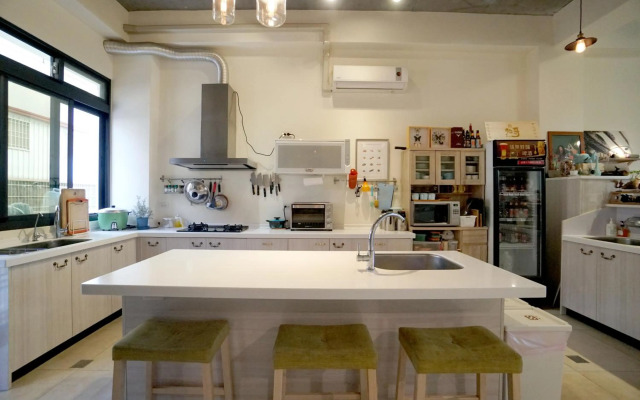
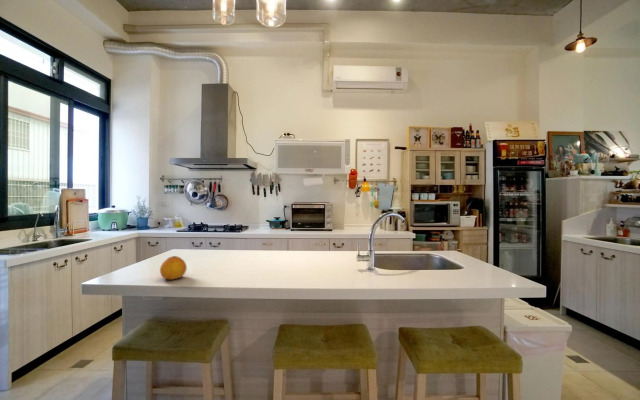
+ fruit [159,255,188,281]
